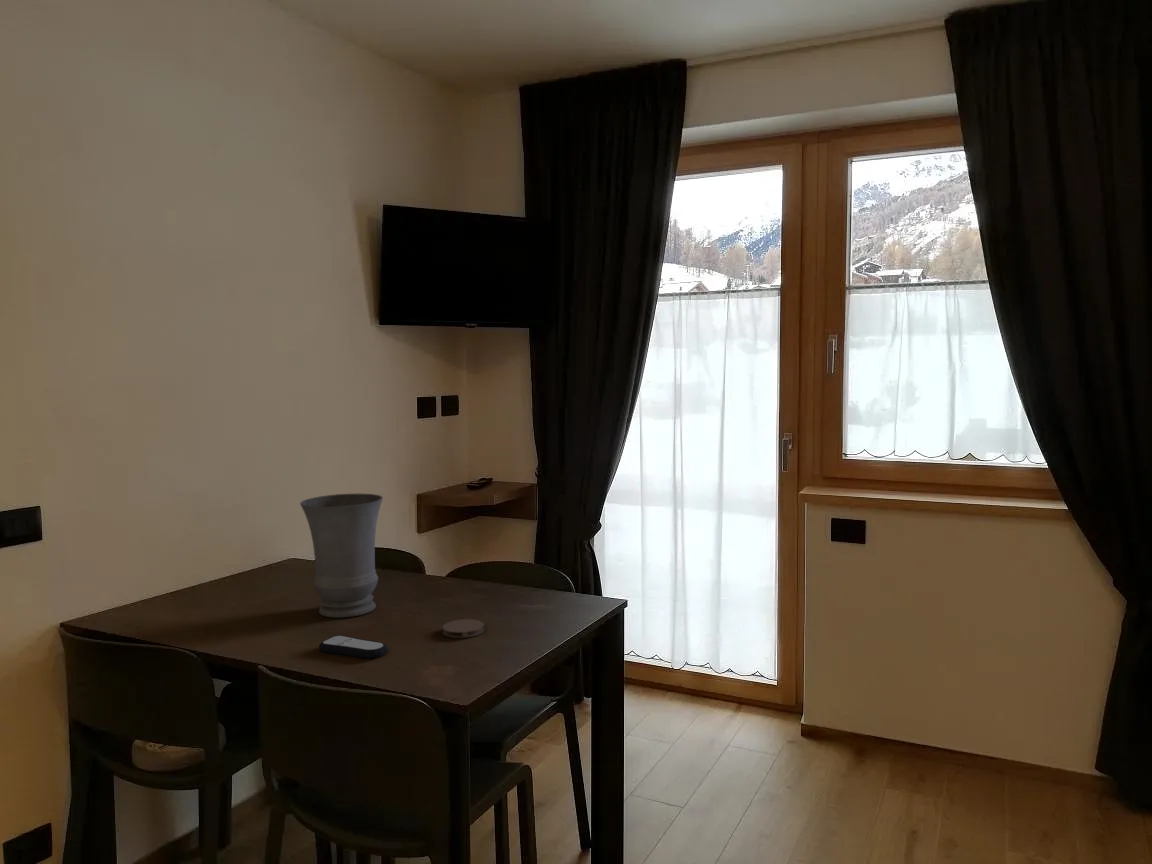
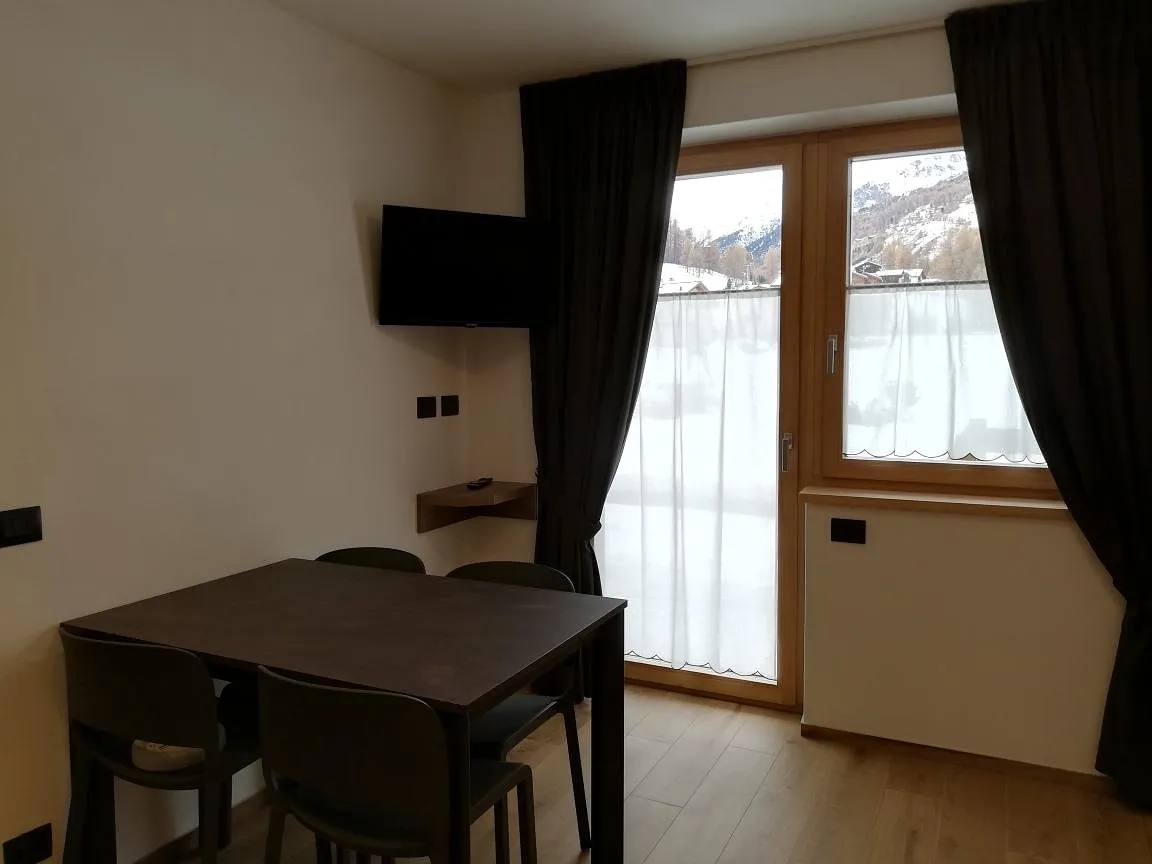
- remote control [318,634,389,659]
- coaster [442,618,485,639]
- vase [299,493,384,619]
